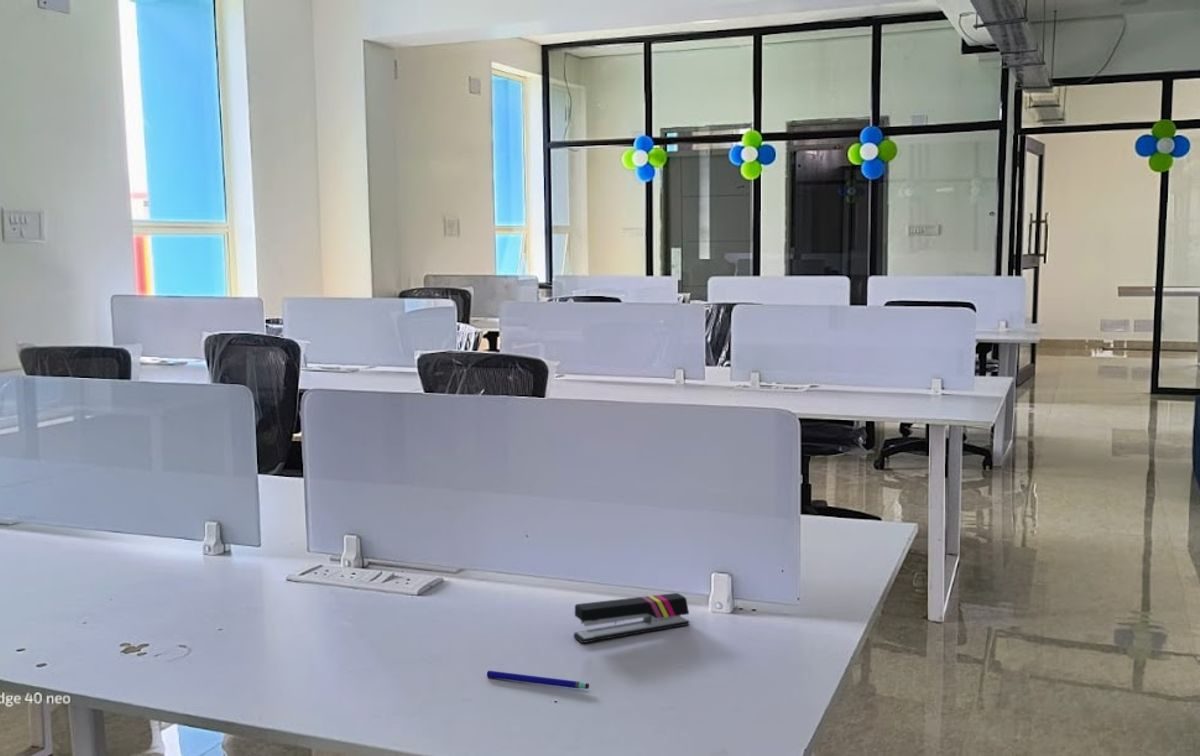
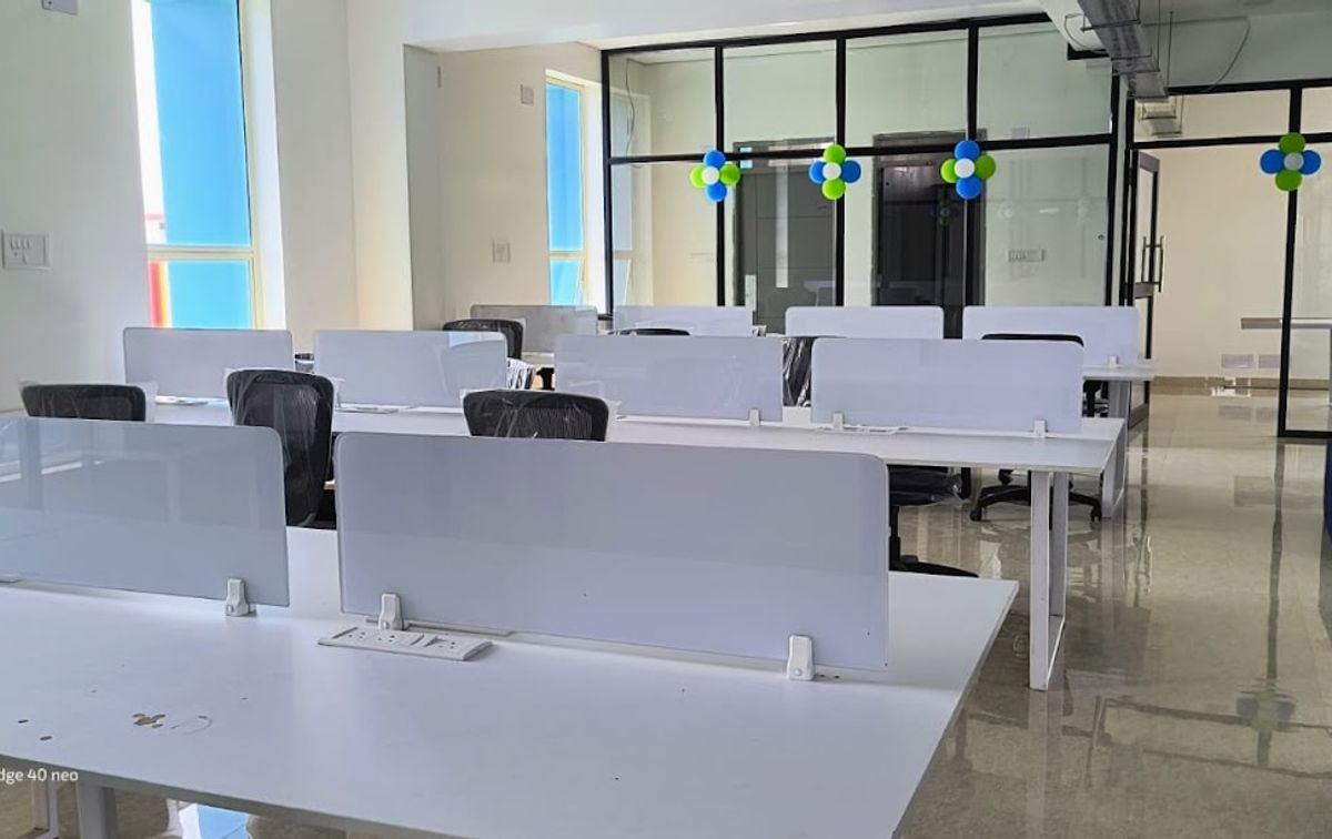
- pen [486,670,590,690]
- stapler [573,592,690,644]
